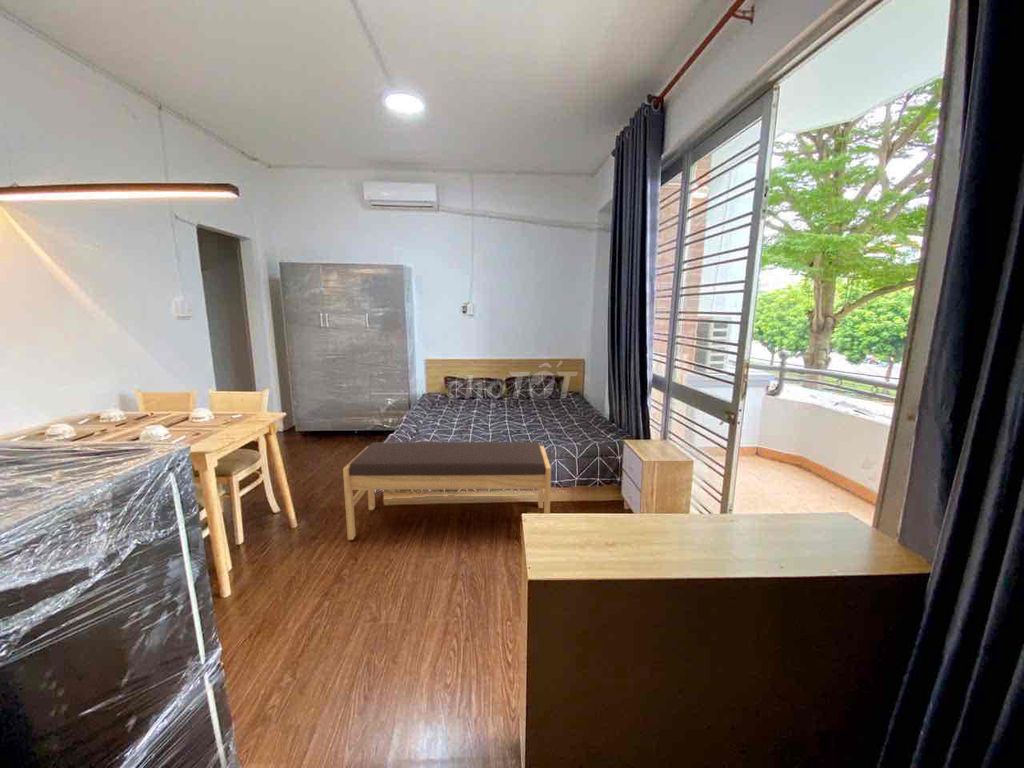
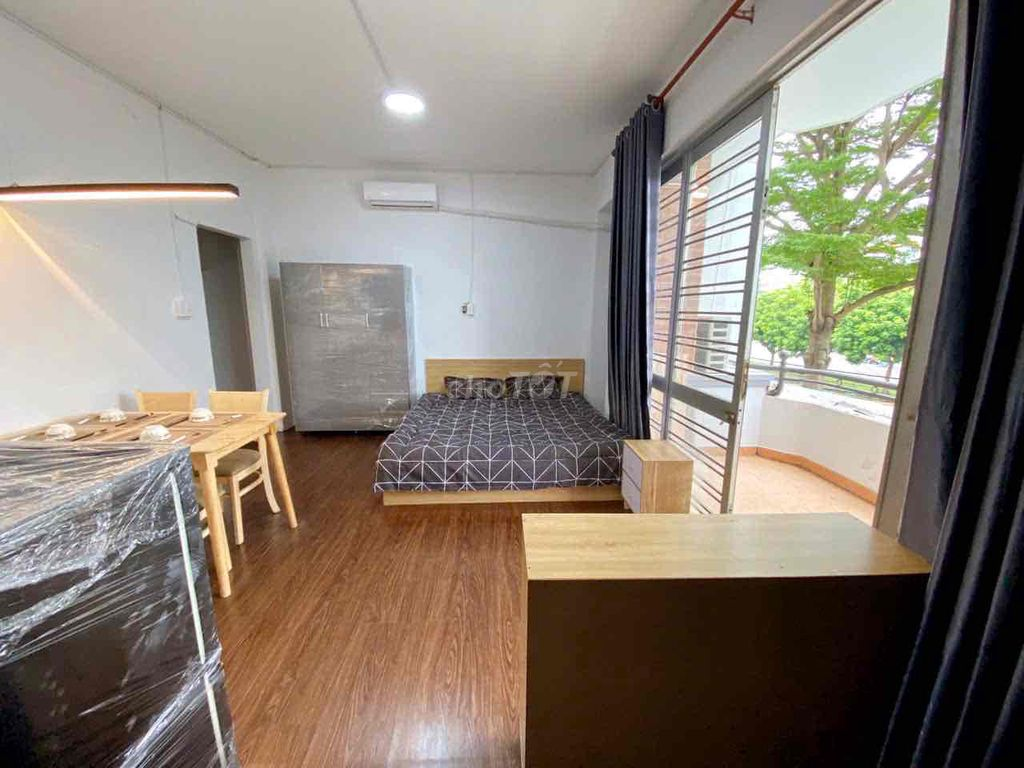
- bench [342,441,552,541]
